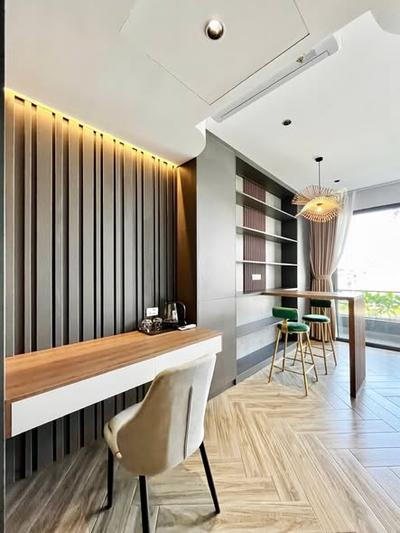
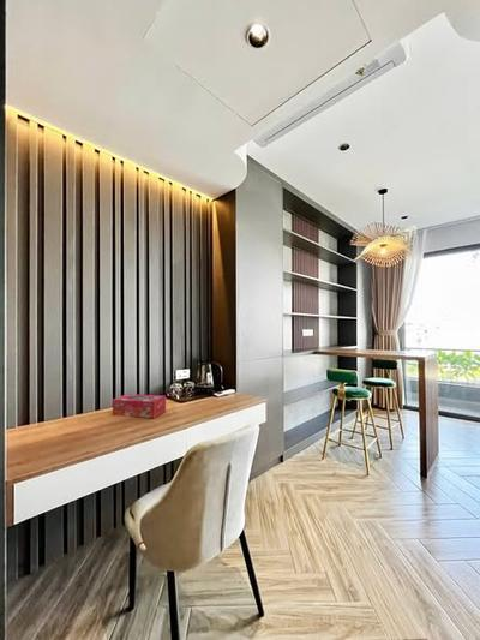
+ tissue box [112,393,167,419]
